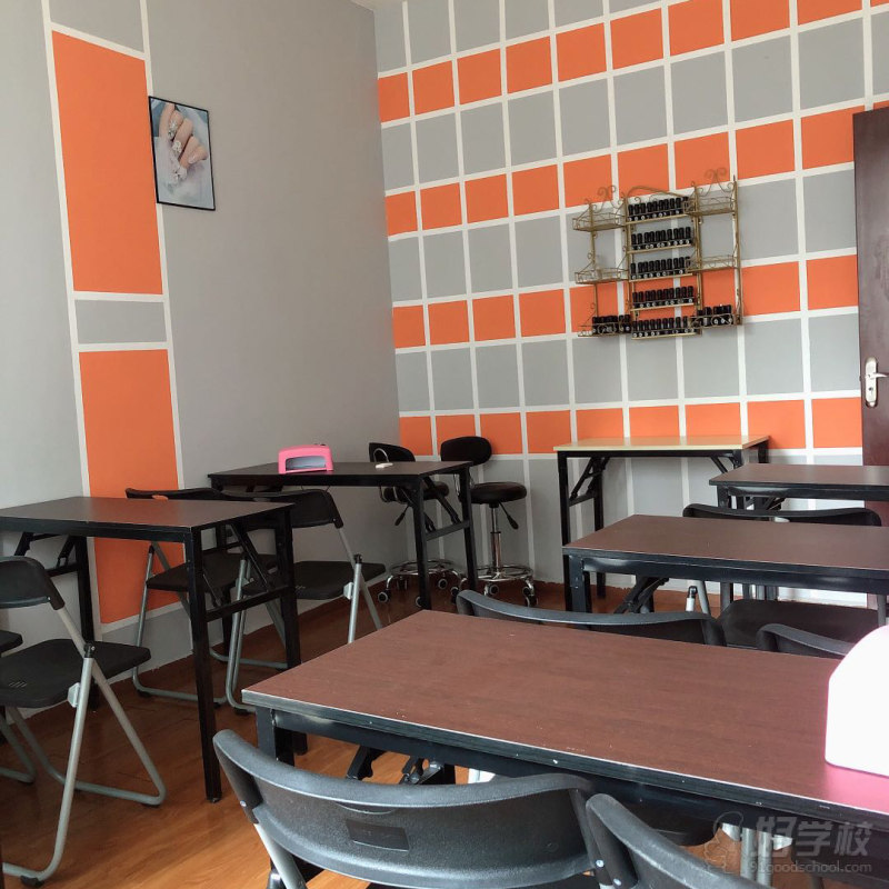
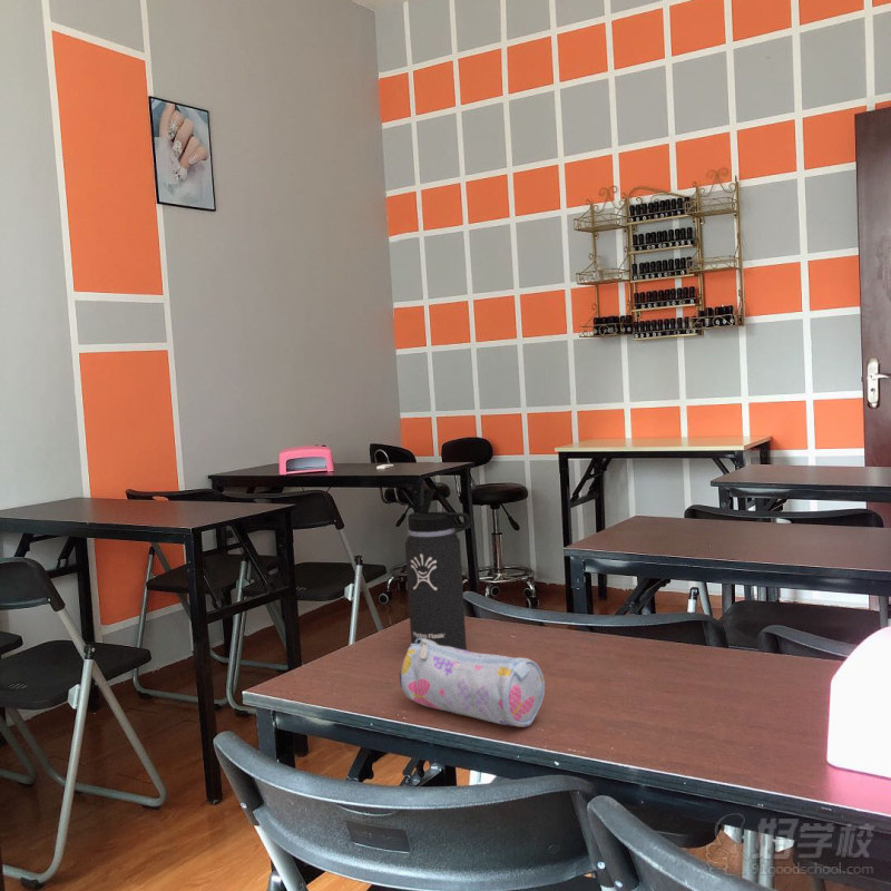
+ thermos bottle [404,488,471,650]
+ pencil case [399,638,546,728]
